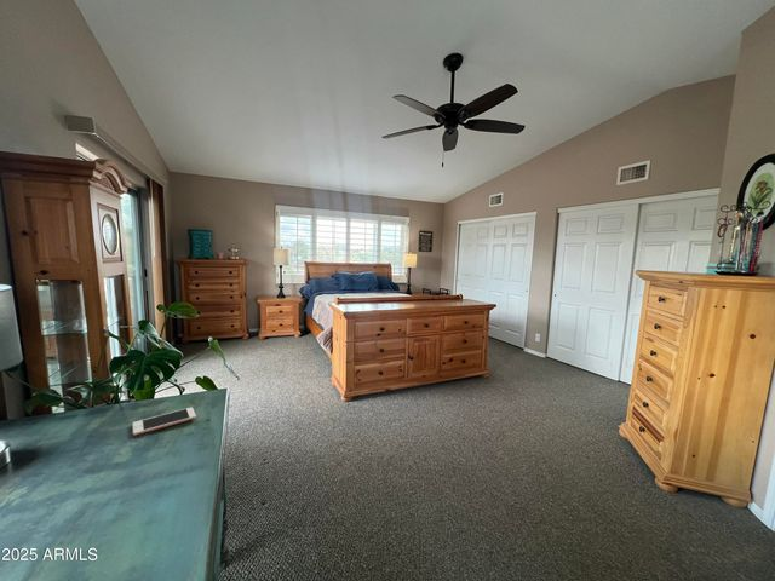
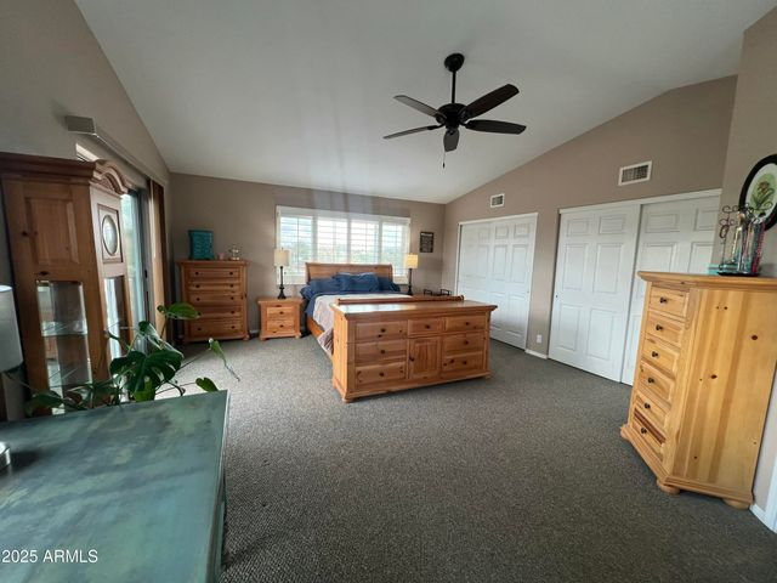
- cell phone [132,407,197,437]
